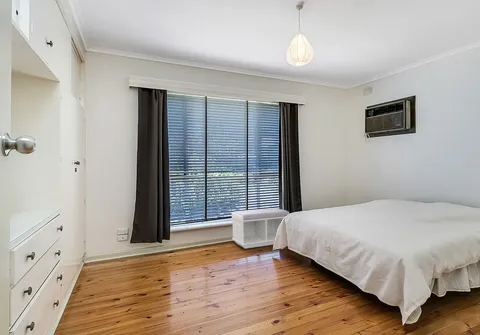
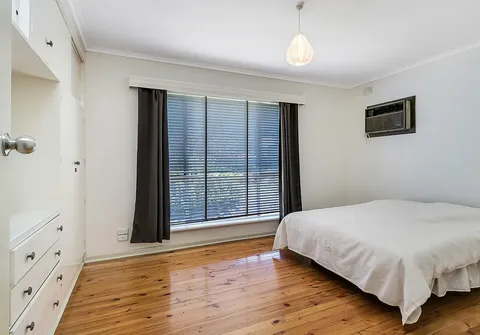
- bench [231,207,290,249]
